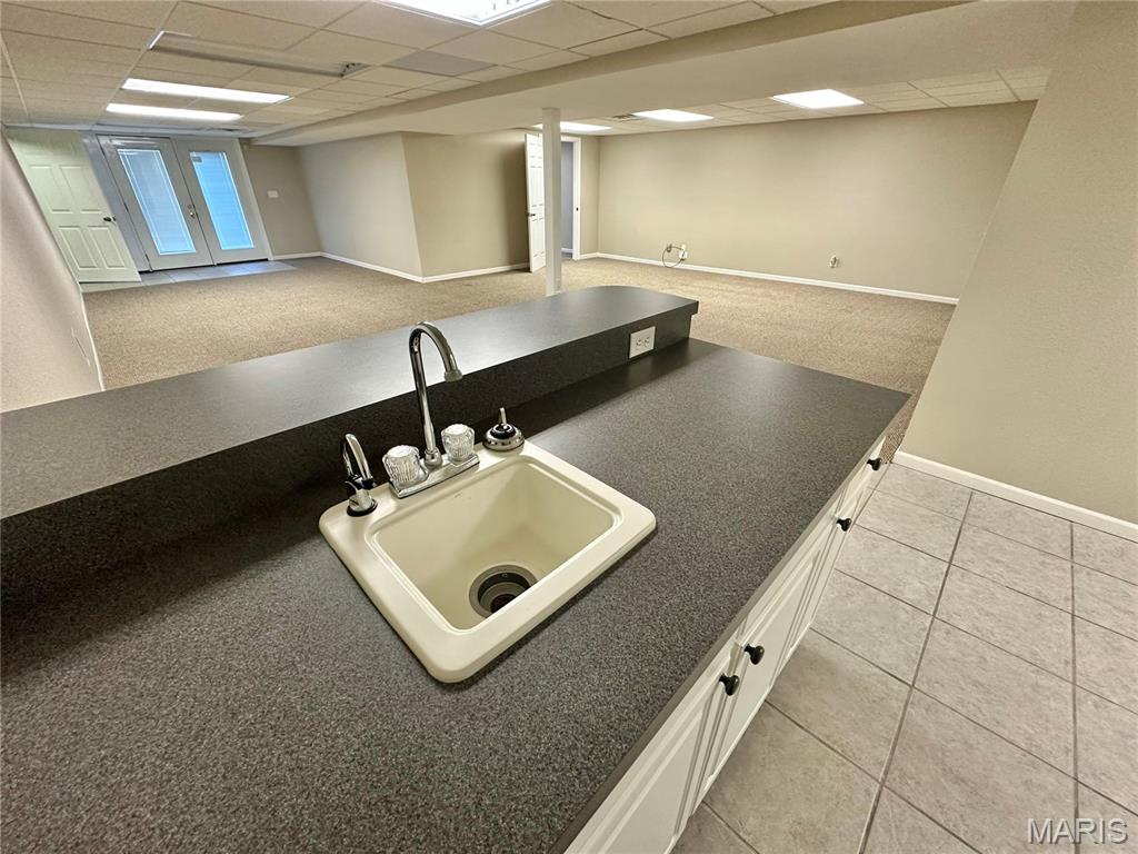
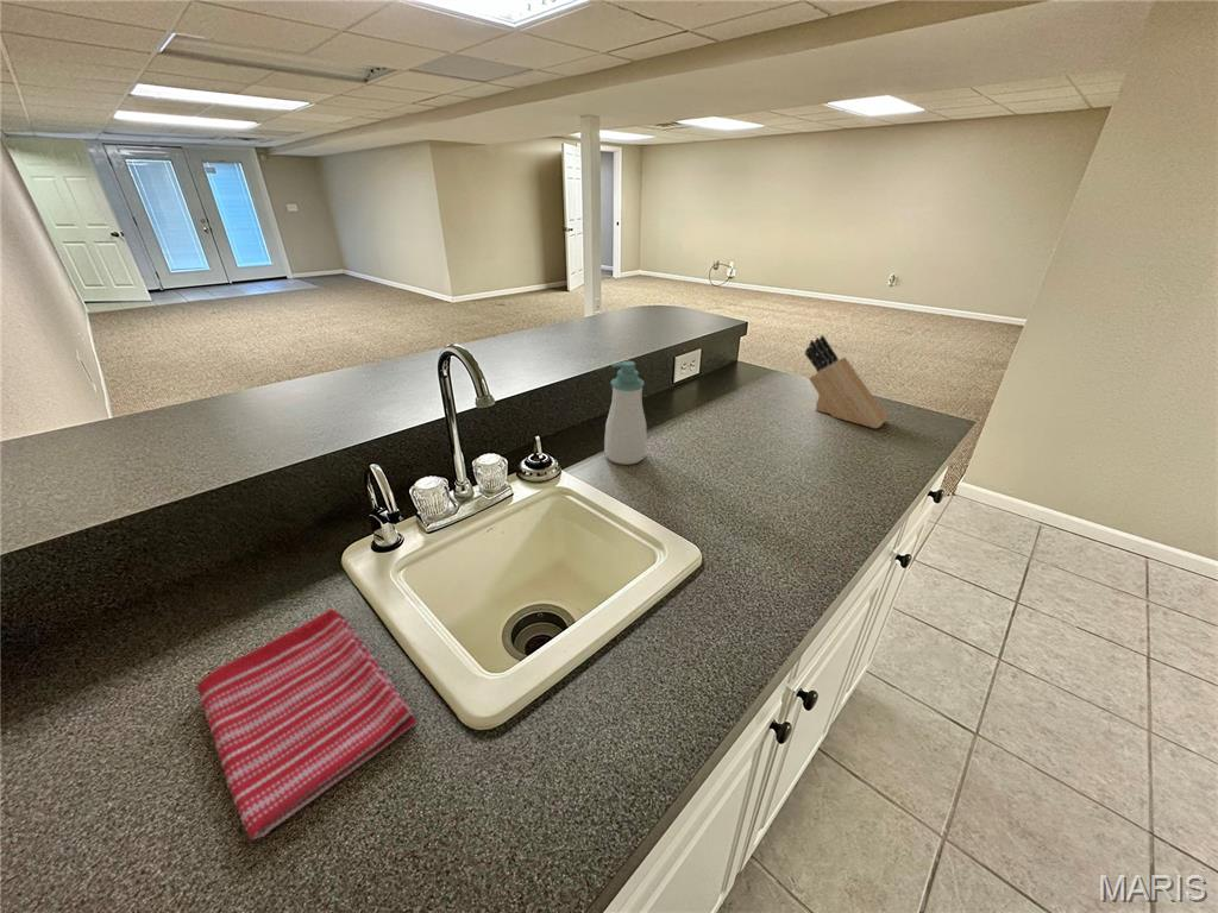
+ soap bottle [603,360,648,466]
+ knife block [804,334,890,429]
+ dish towel [196,607,417,842]
